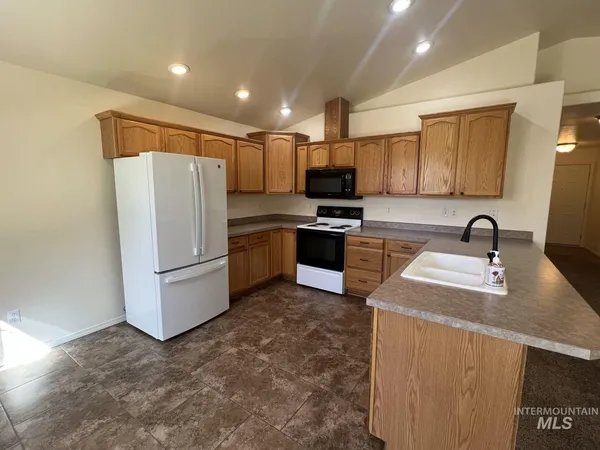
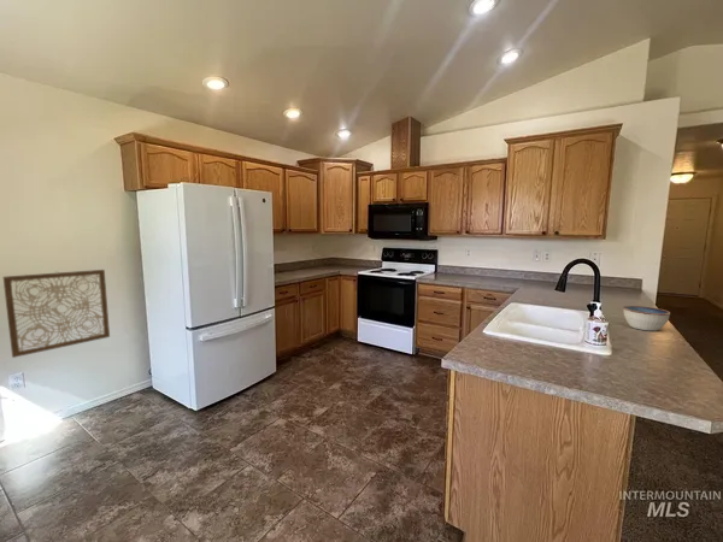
+ wall art [2,269,111,359]
+ bowl [622,305,671,331]
